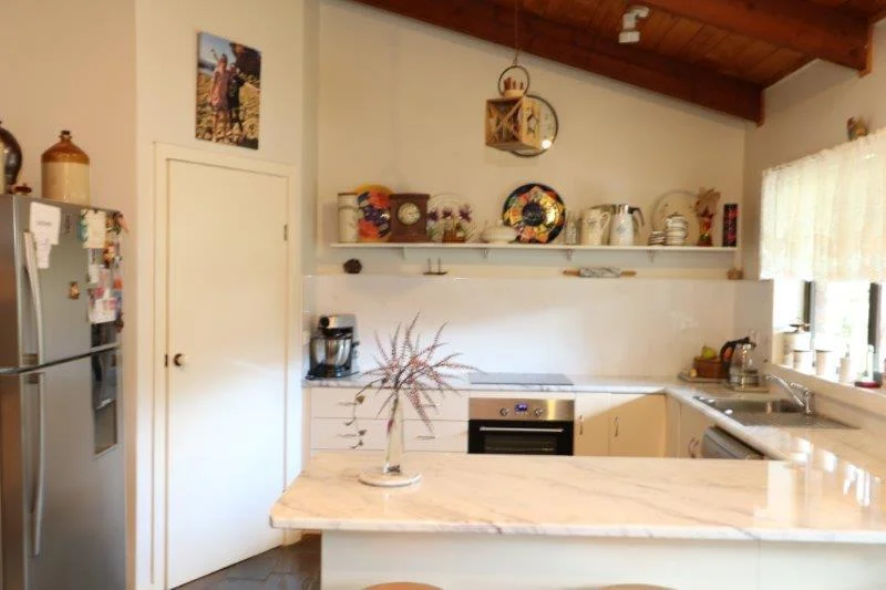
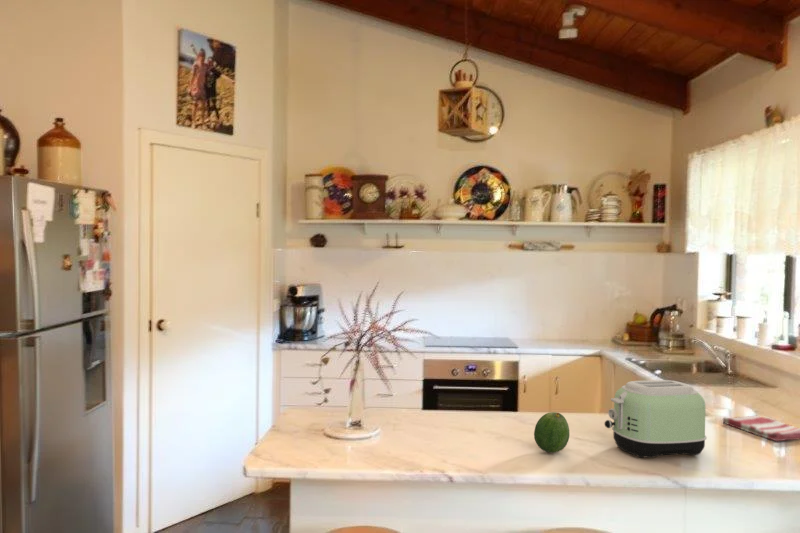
+ fruit [533,411,570,454]
+ dish towel [722,415,800,443]
+ toaster [604,379,708,459]
